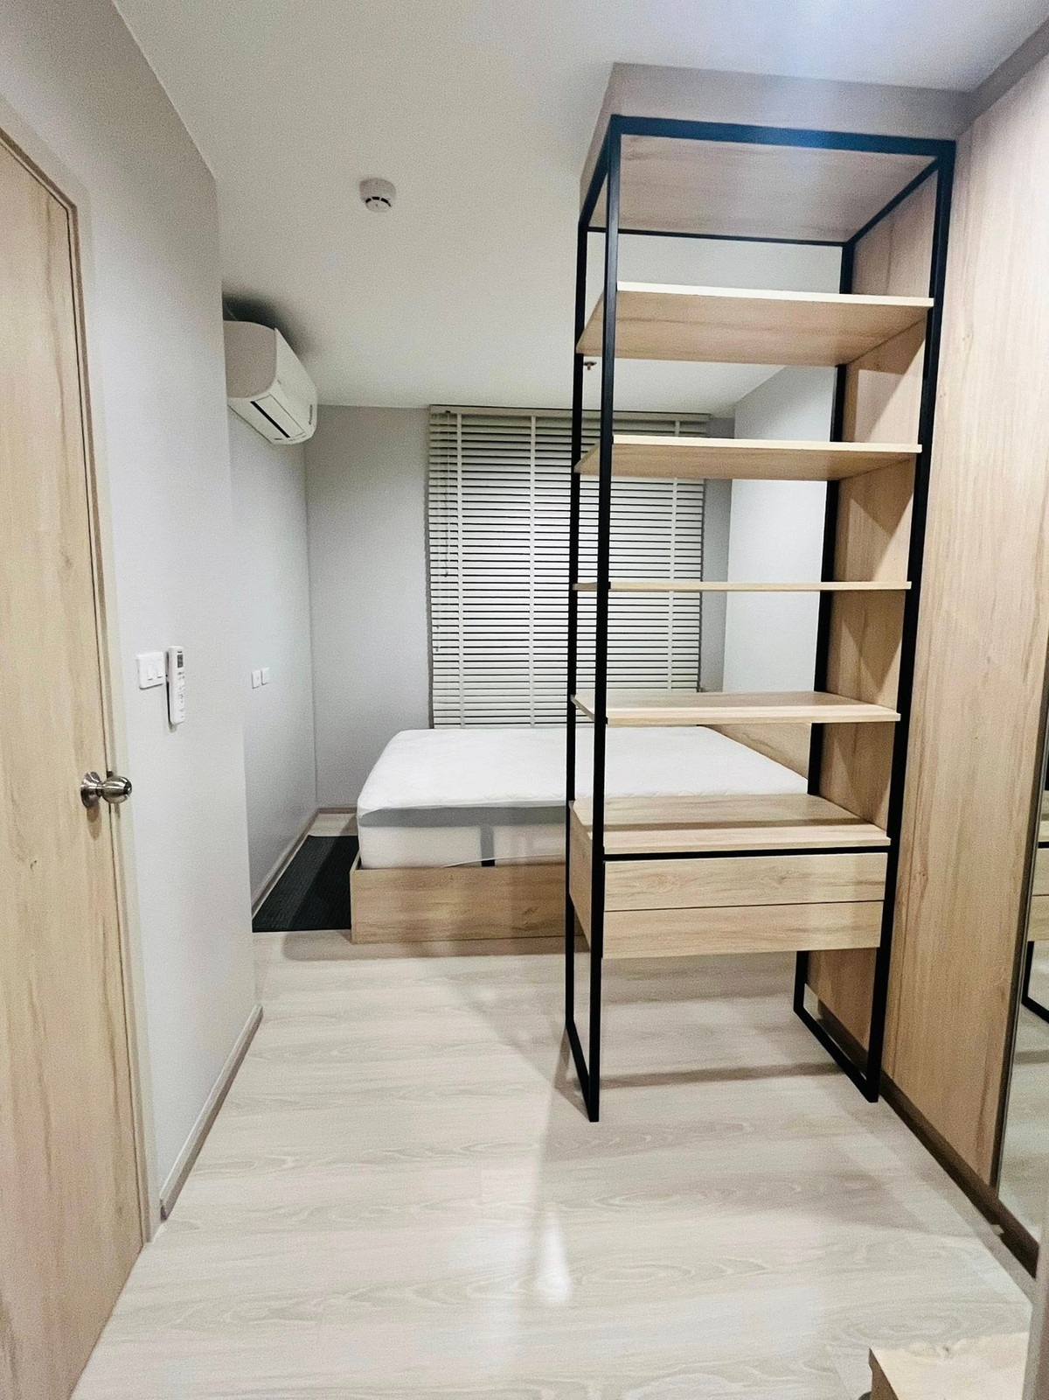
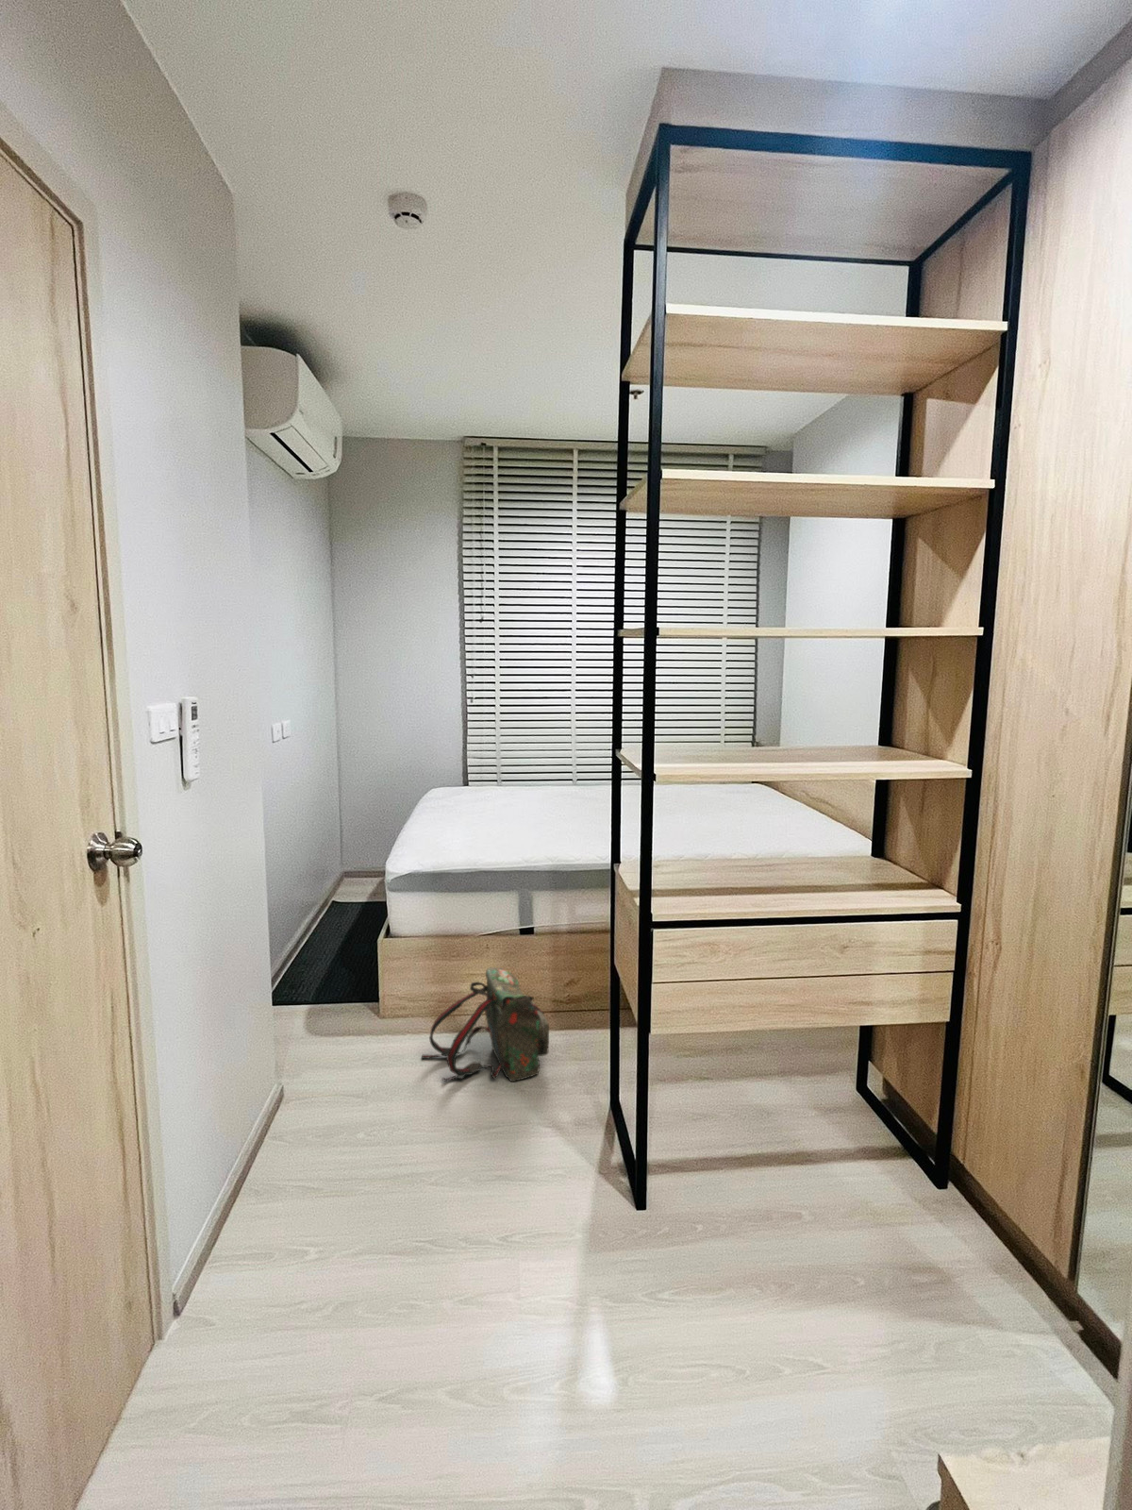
+ backpack [421,967,551,1082]
